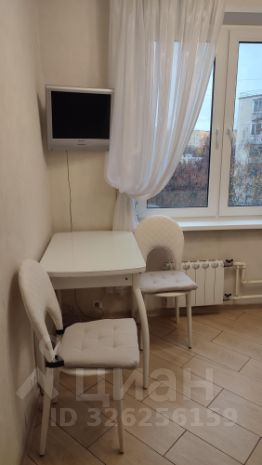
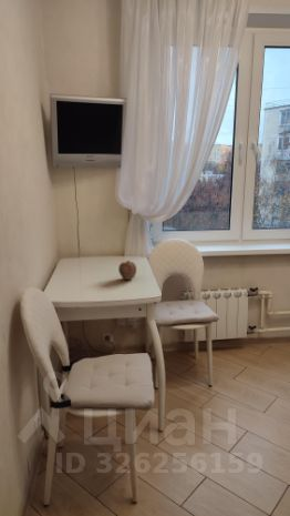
+ apple [117,260,137,281]
